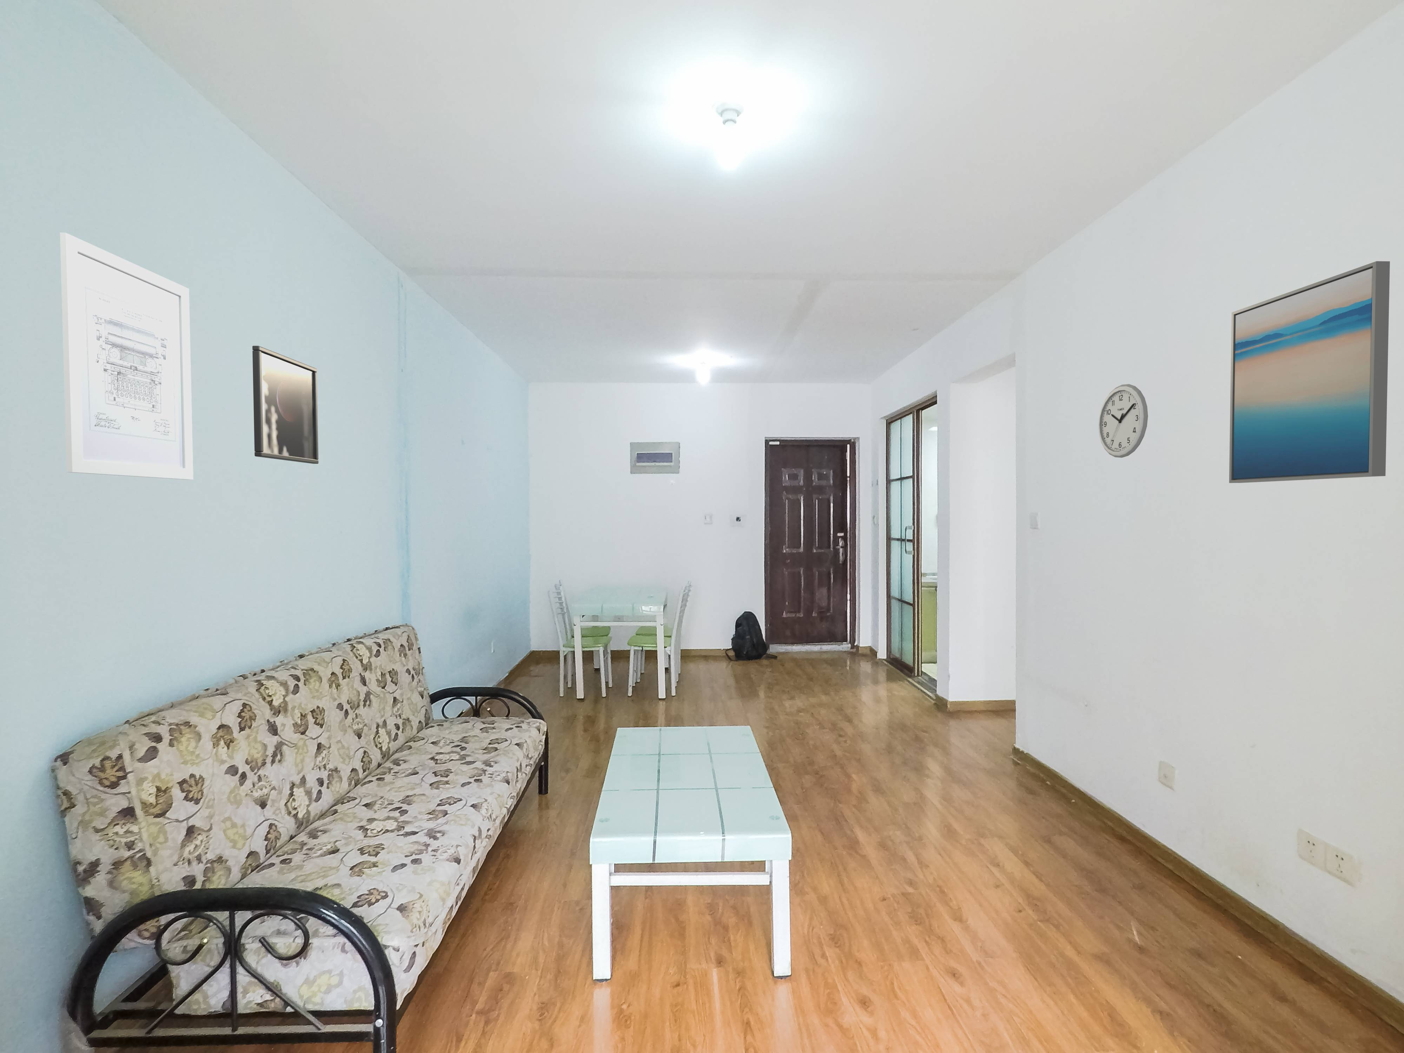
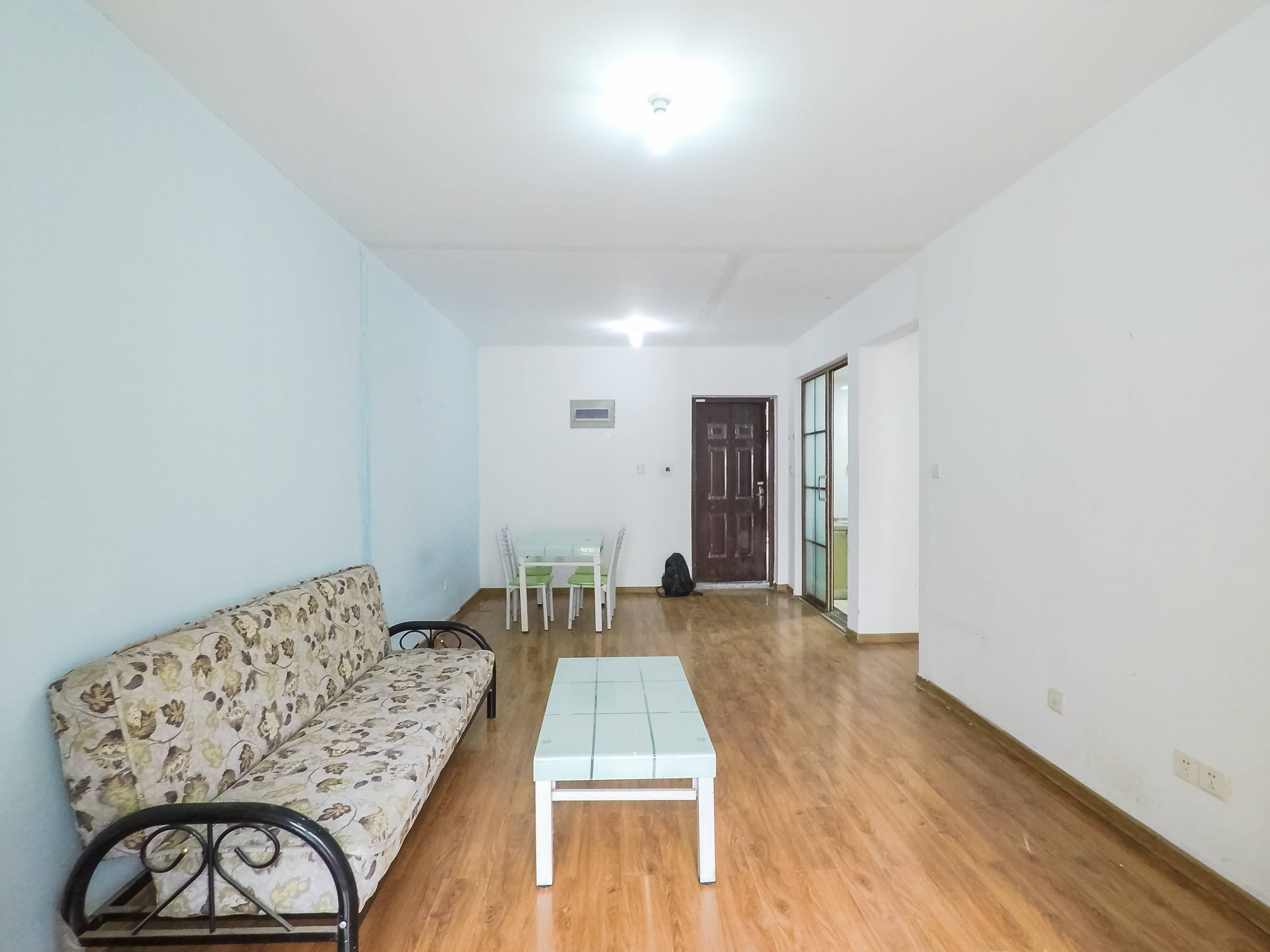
- wall art [1229,261,1391,483]
- wall clock [1098,384,1149,458]
- wall art [60,232,193,480]
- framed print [252,345,318,465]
